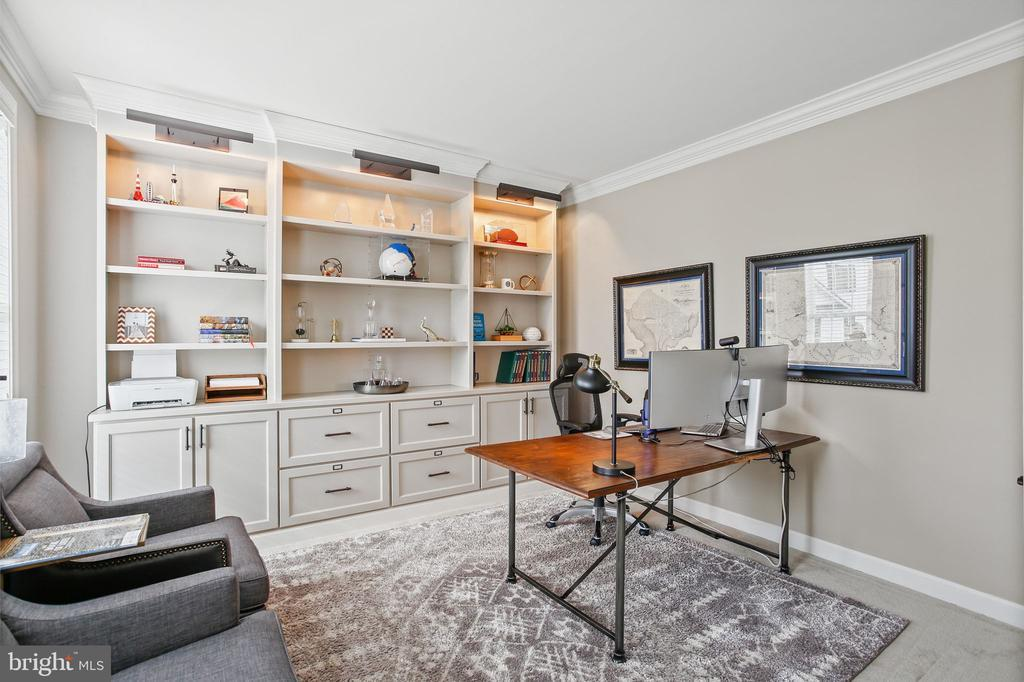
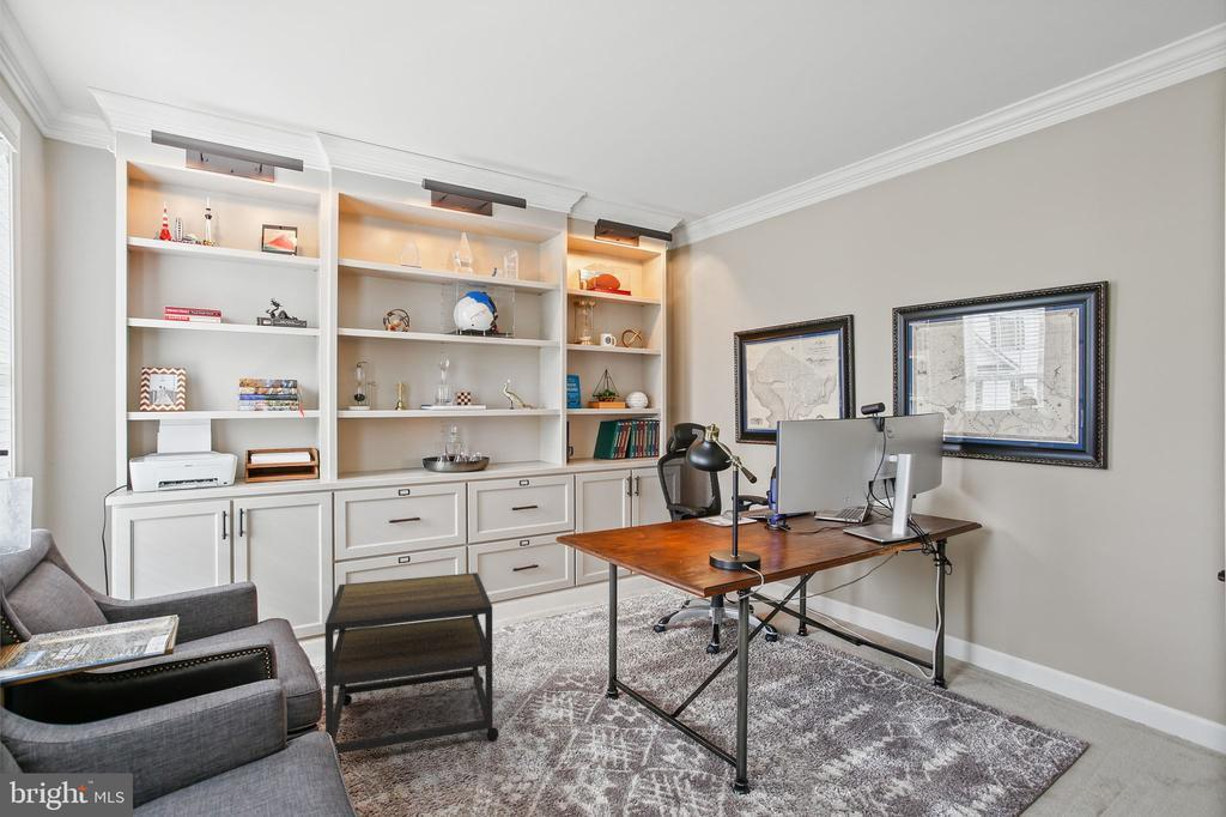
+ side table [324,571,500,764]
